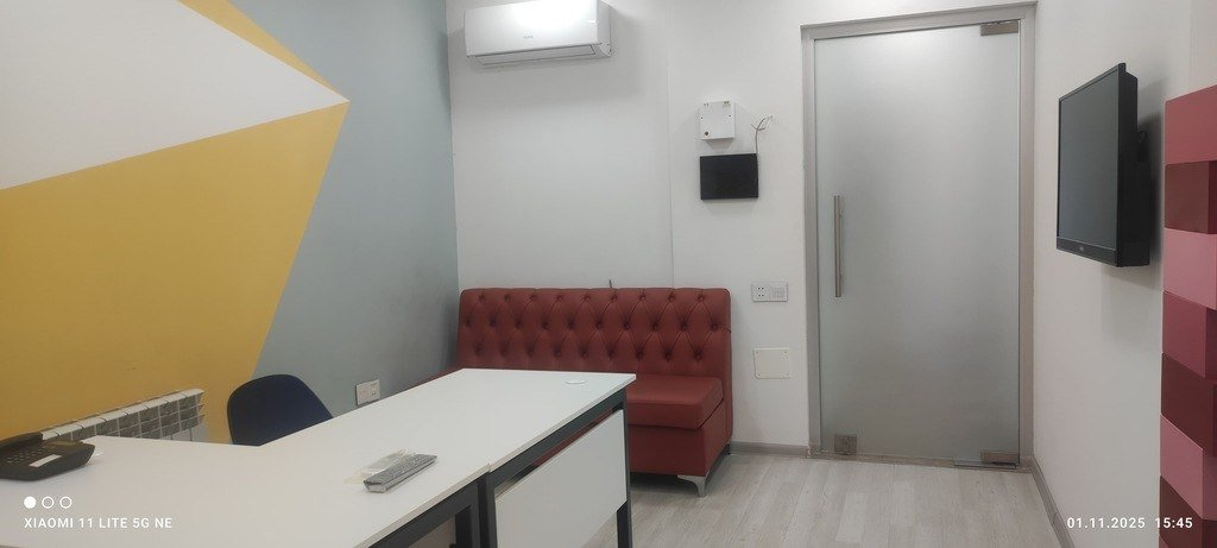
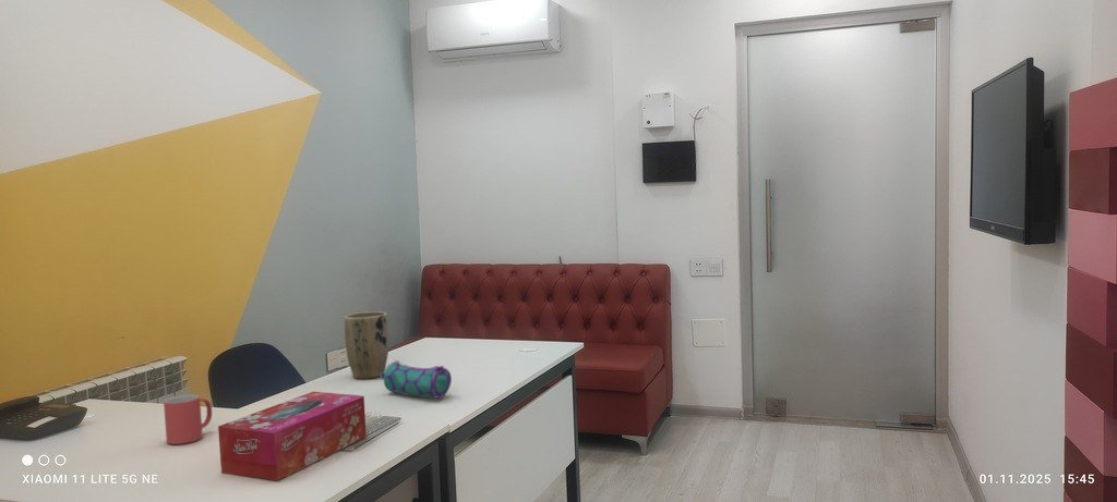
+ plant pot [344,310,389,380]
+ mug [163,394,213,445]
+ pencil case [379,359,453,400]
+ tissue box [217,391,368,481]
